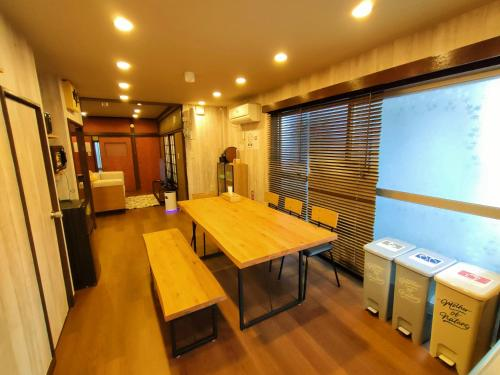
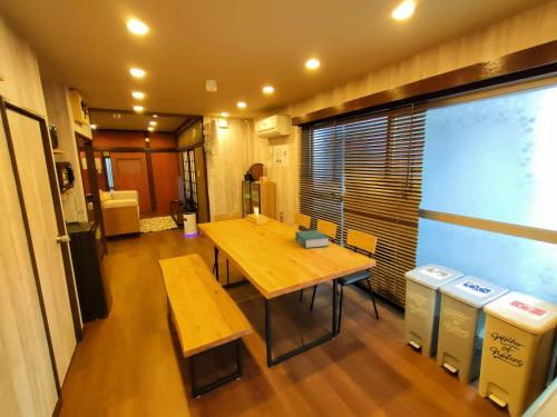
+ book [294,229,330,249]
